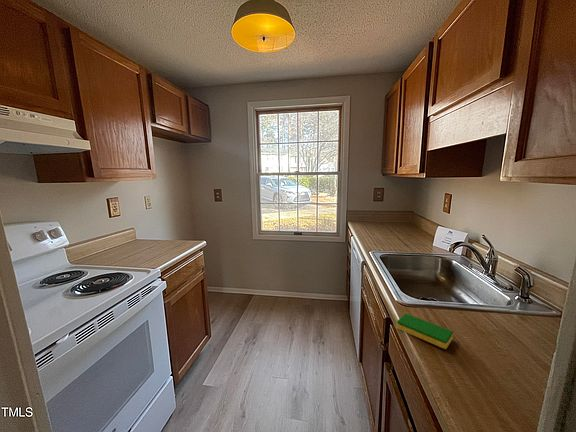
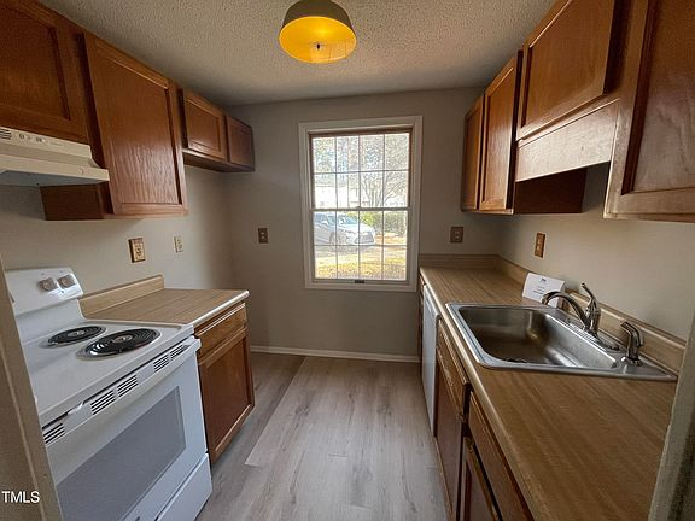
- dish sponge [396,313,454,350]
